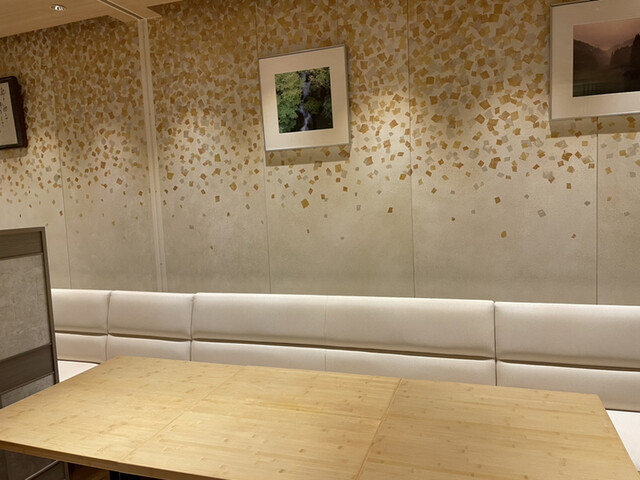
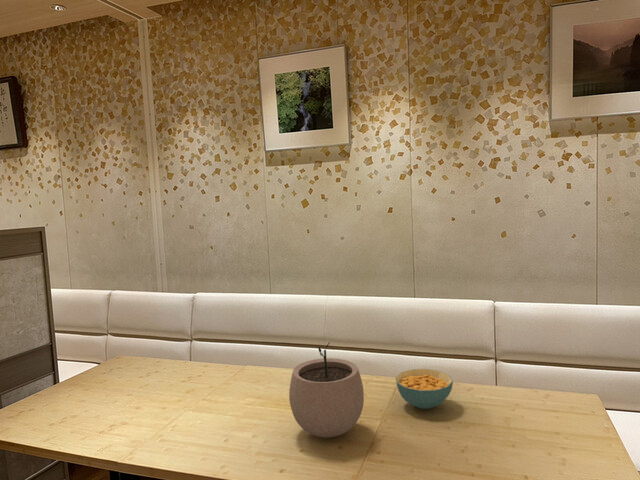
+ plant pot [288,341,365,439]
+ cereal bowl [395,368,454,410]
